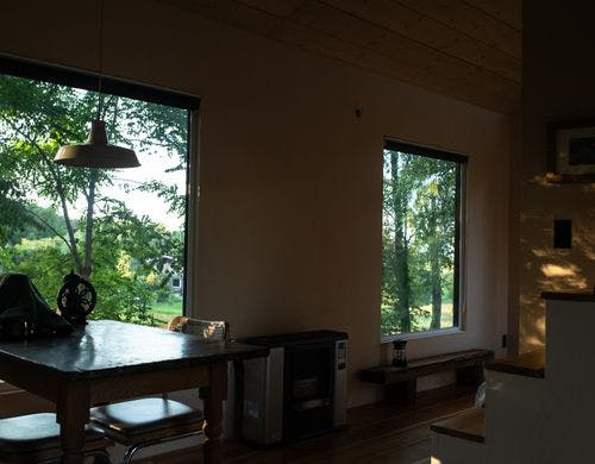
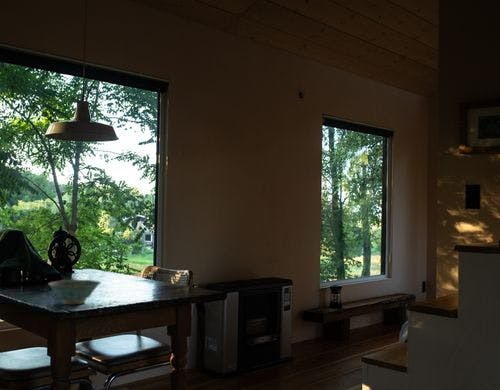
+ ceramic bowl [47,279,102,305]
